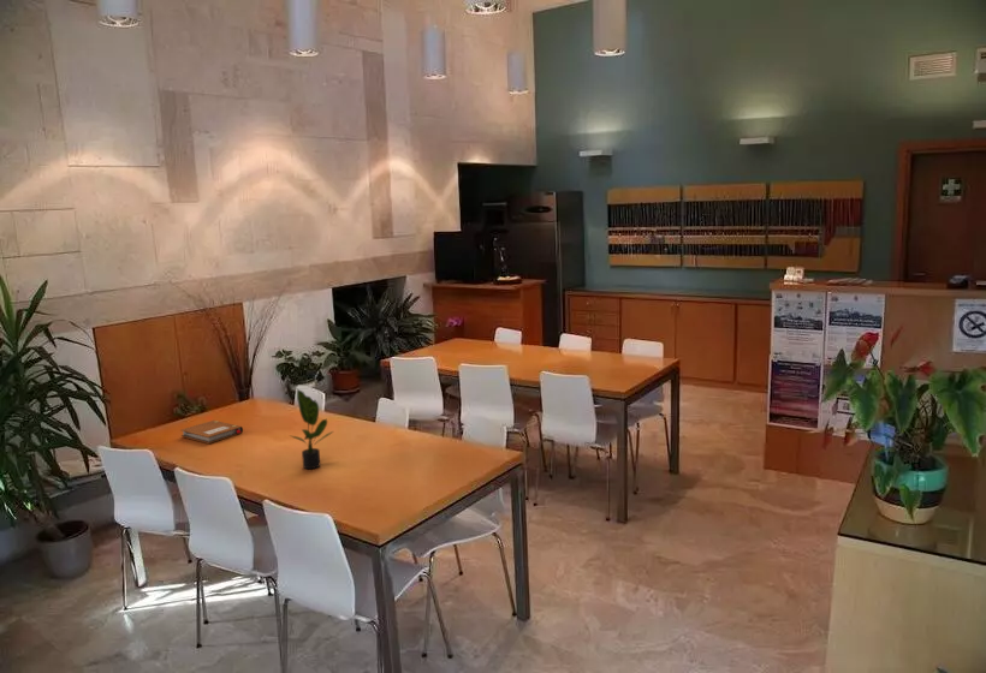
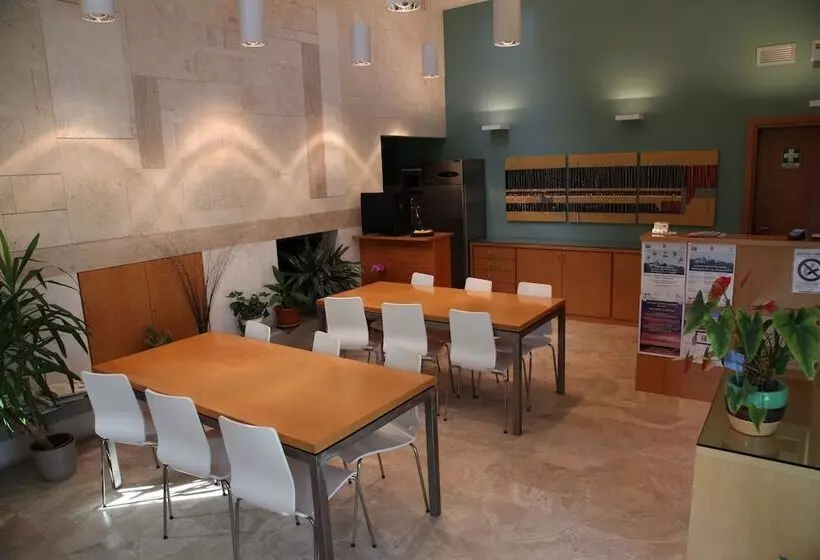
- notebook [180,419,244,445]
- potted plant [290,388,334,470]
